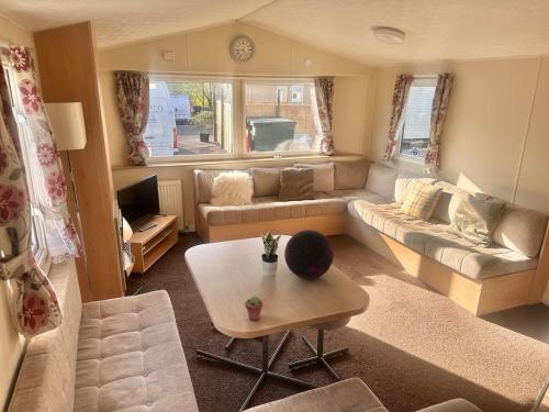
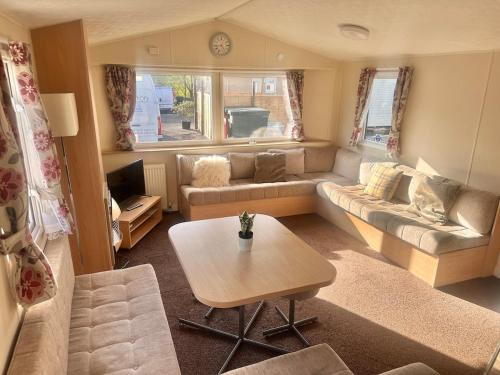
- decorative orb [283,229,335,280]
- potted succulent [244,296,265,322]
